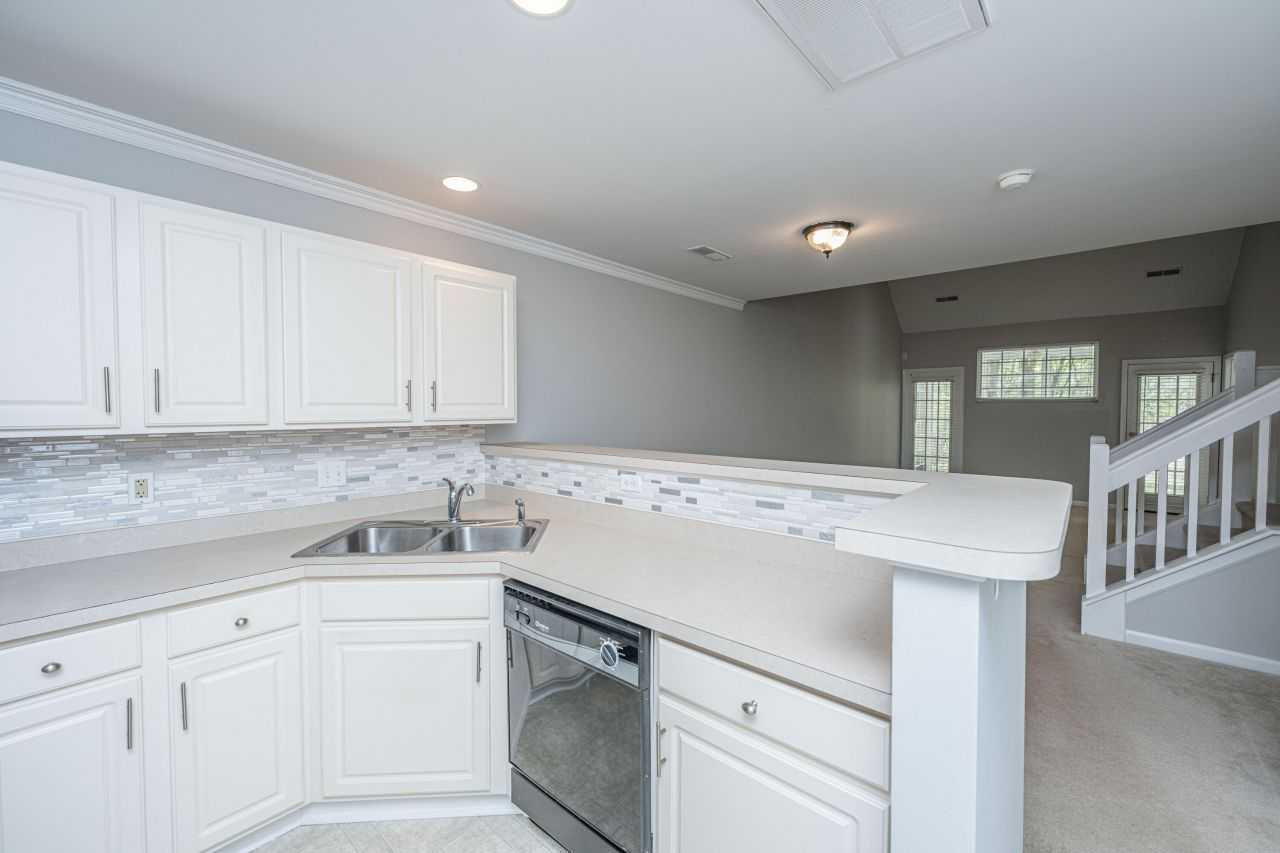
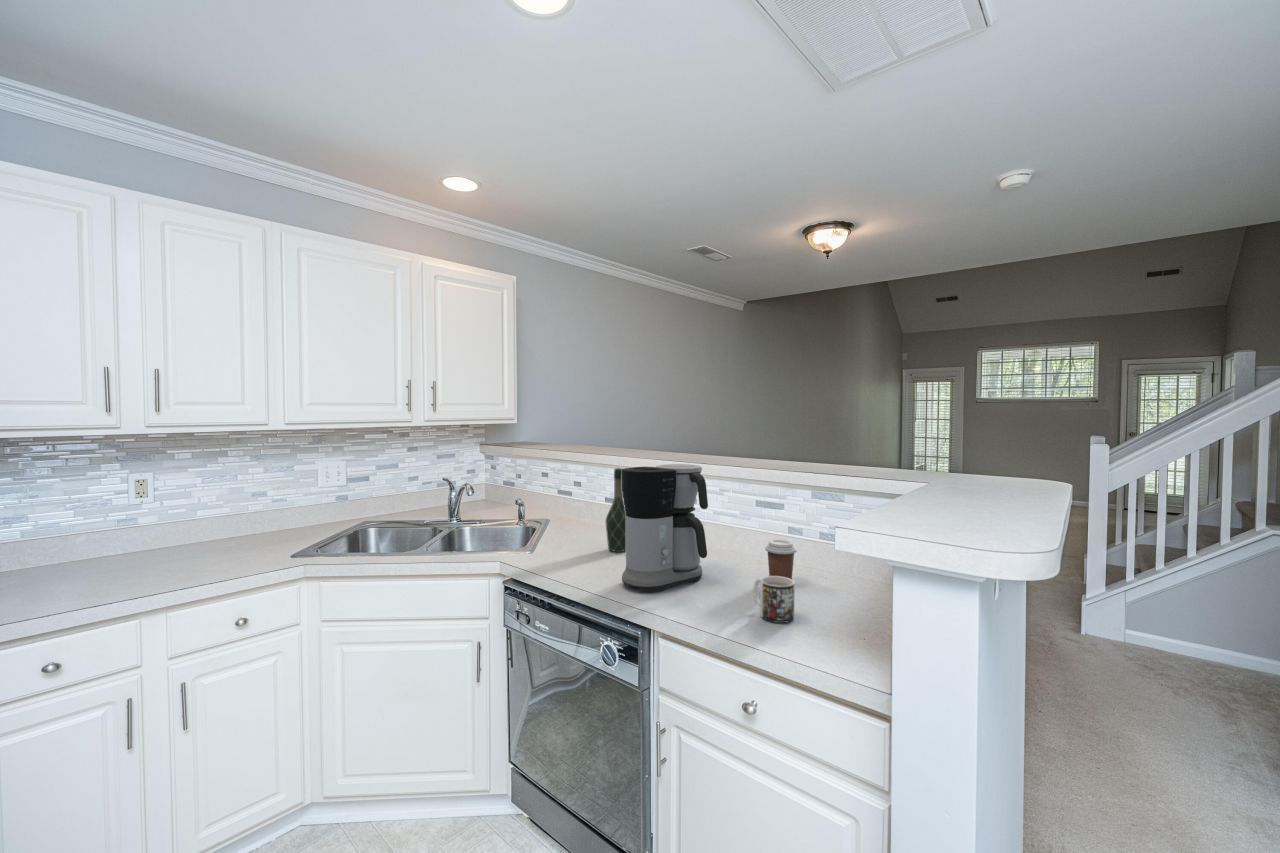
+ coffee cup [764,539,797,580]
+ coffee maker [621,463,709,593]
+ mug [752,575,795,624]
+ wine bottle [605,467,626,553]
